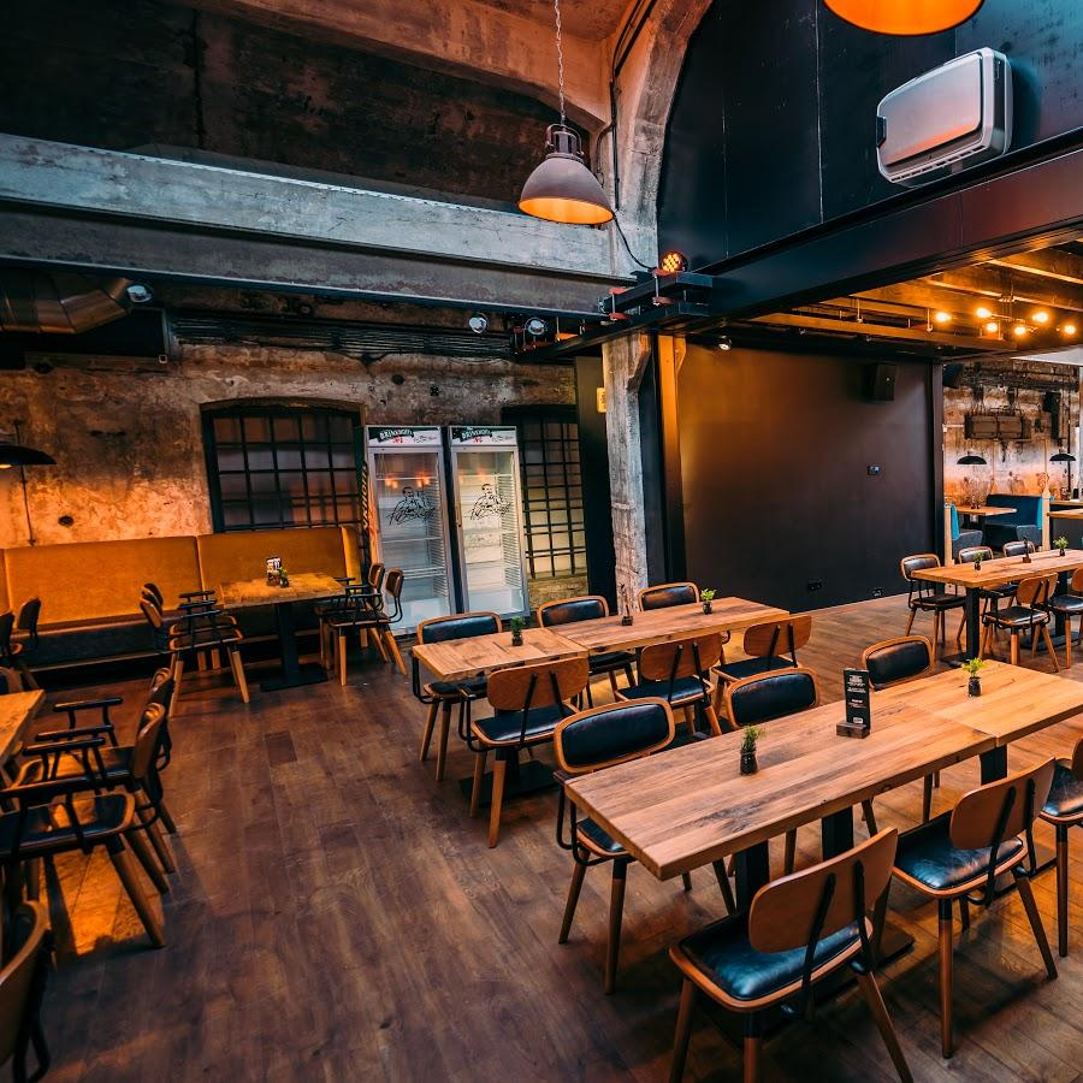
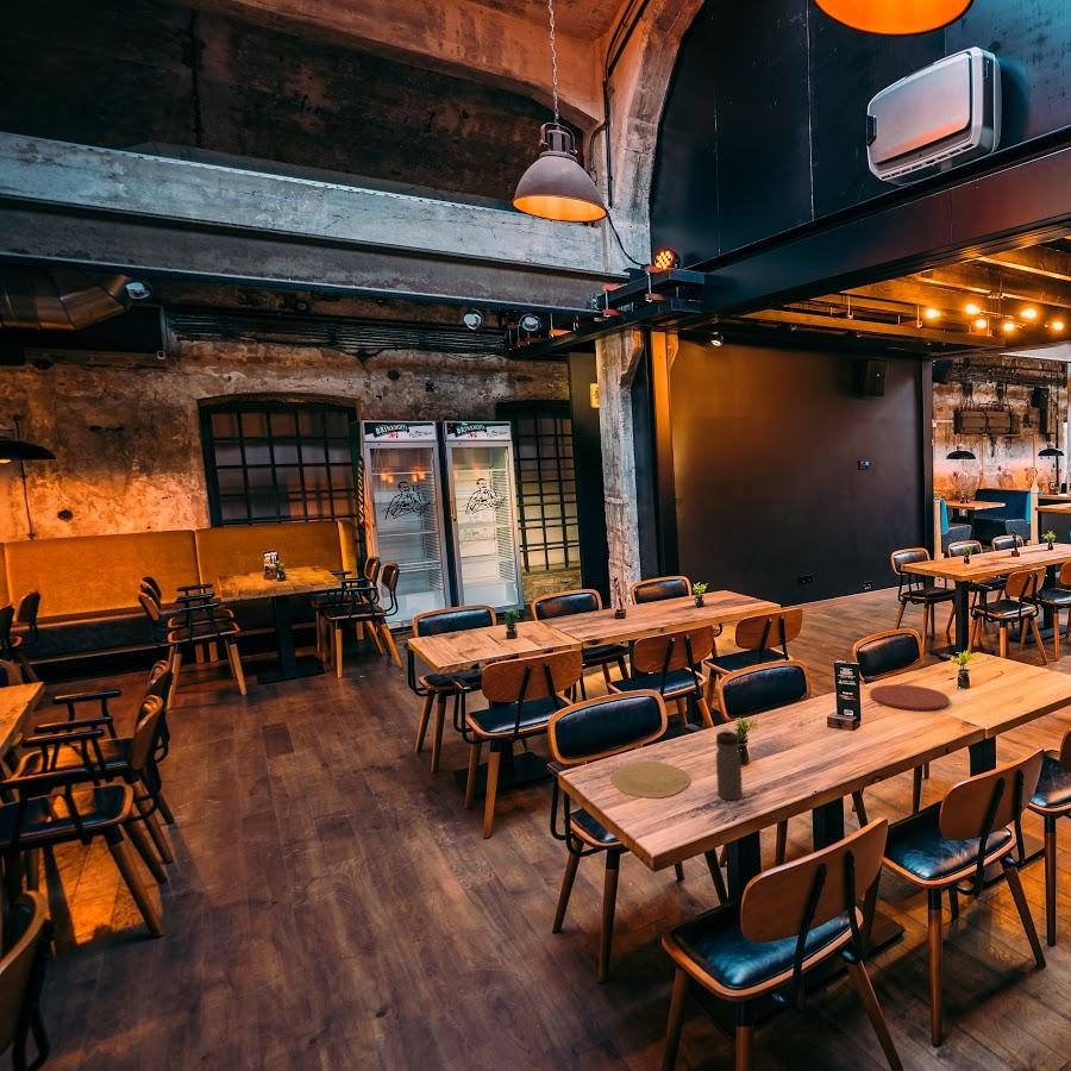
+ plate [609,760,691,798]
+ water bottle [715,727,744,801]
+ plate [869,683,951,712]
